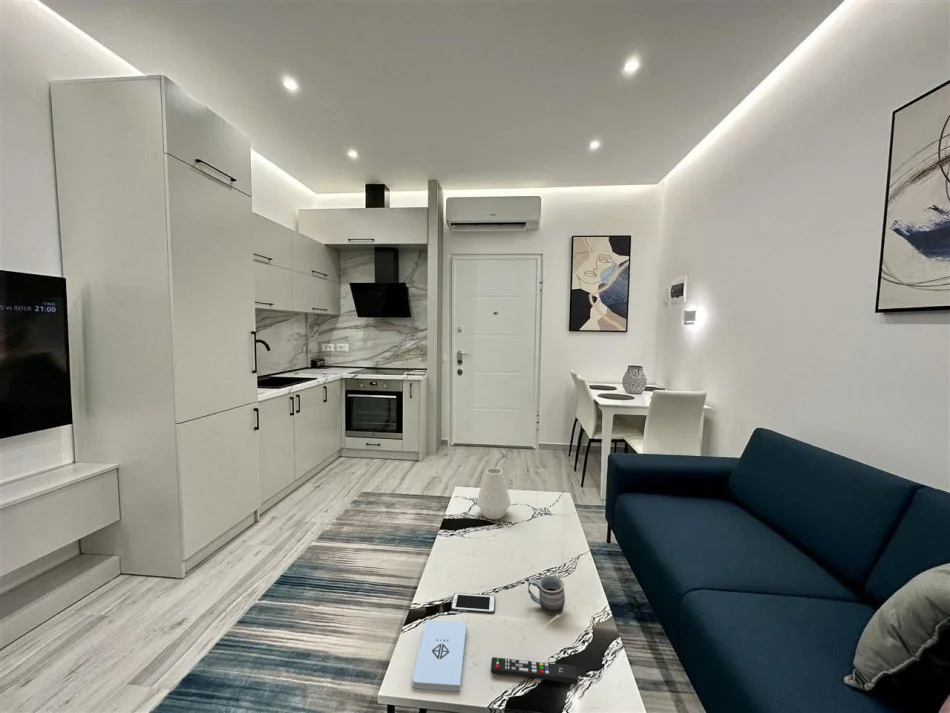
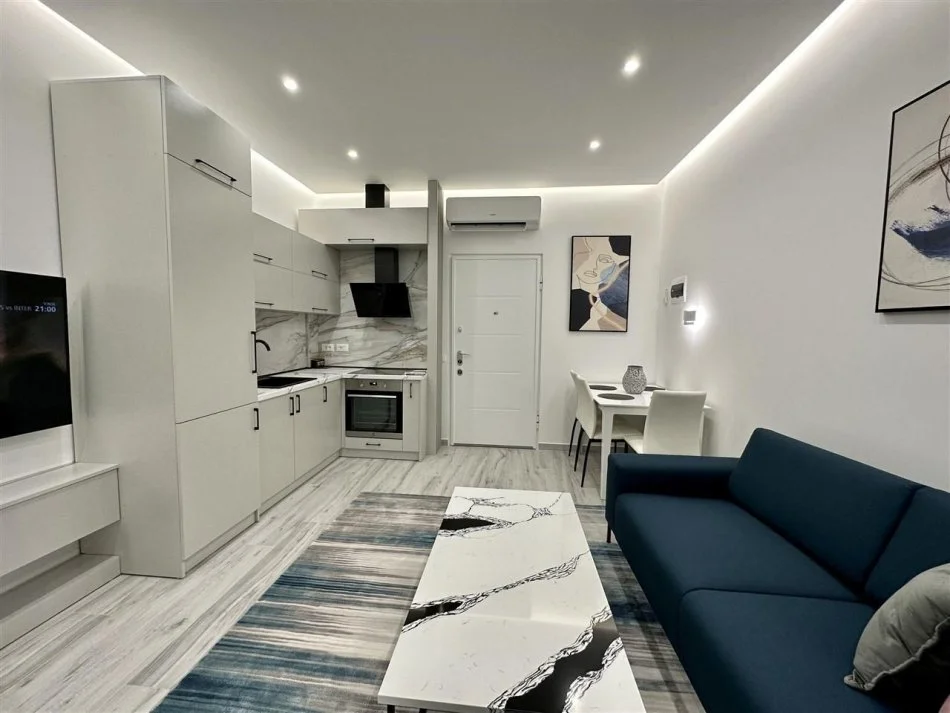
- notepad [411,620,468,692]
- vase [476,467,512,520]
- mug [527,575,566,617]
- remote control [490,656,579,686]
- cell phone [450,592,496,615]
